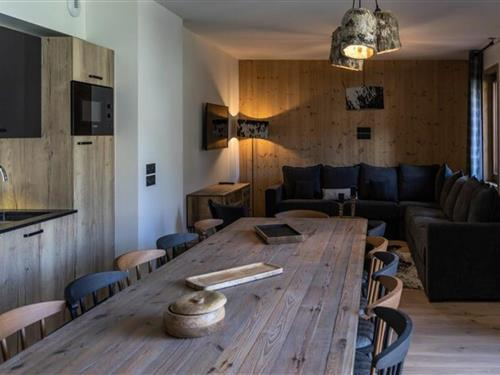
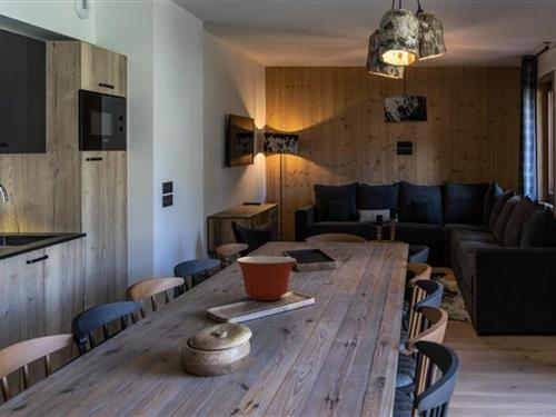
+ mixing bowl [235,256,297,301]
